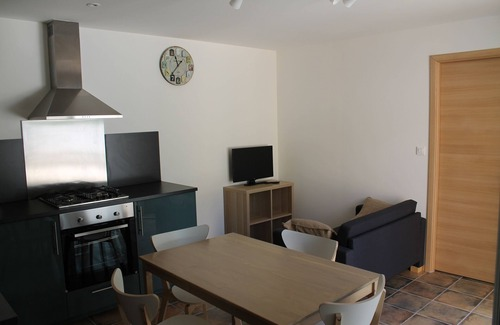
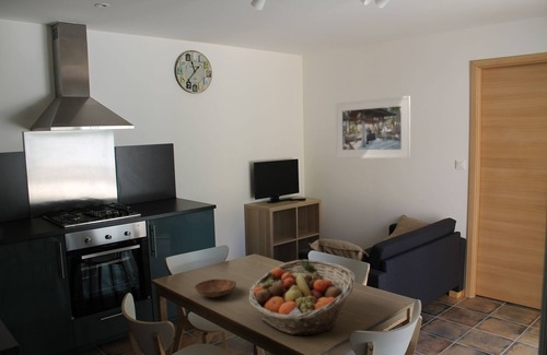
+ fruit basket [247,259,357,336]
+ bowl [194,279,237,298]
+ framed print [335,95,411,159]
